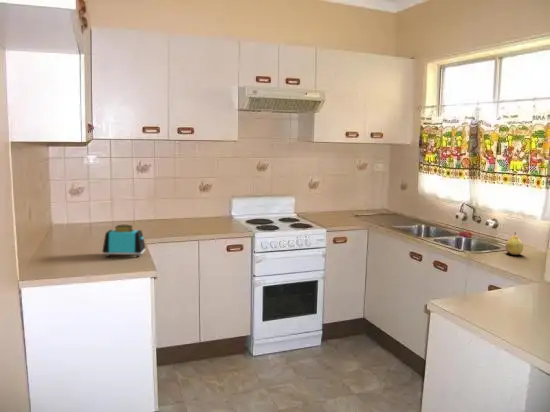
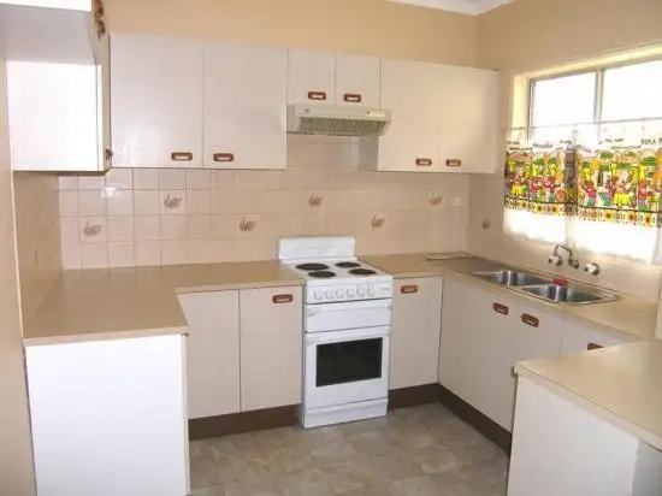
- toaster [101,224,146,258]
- fruit [504,231,524,256]
